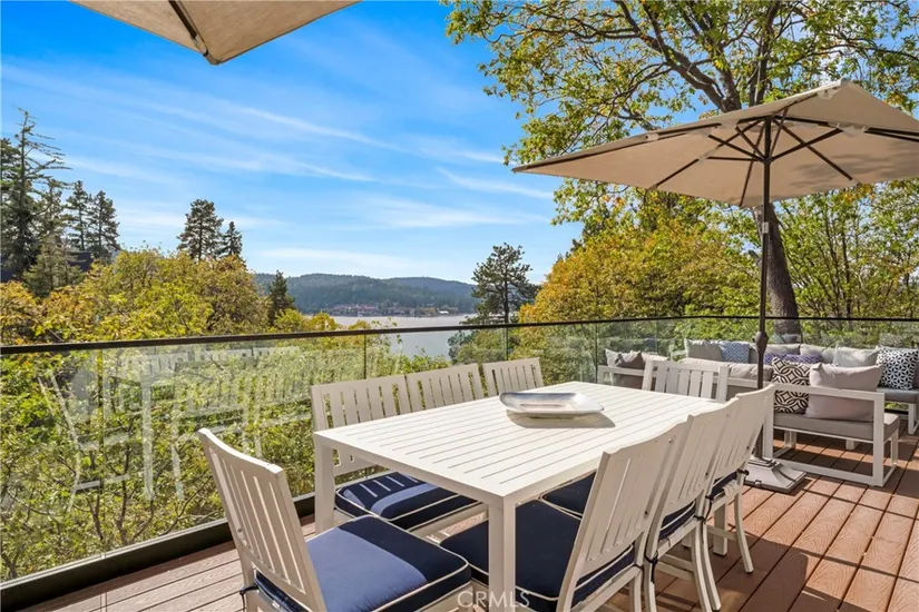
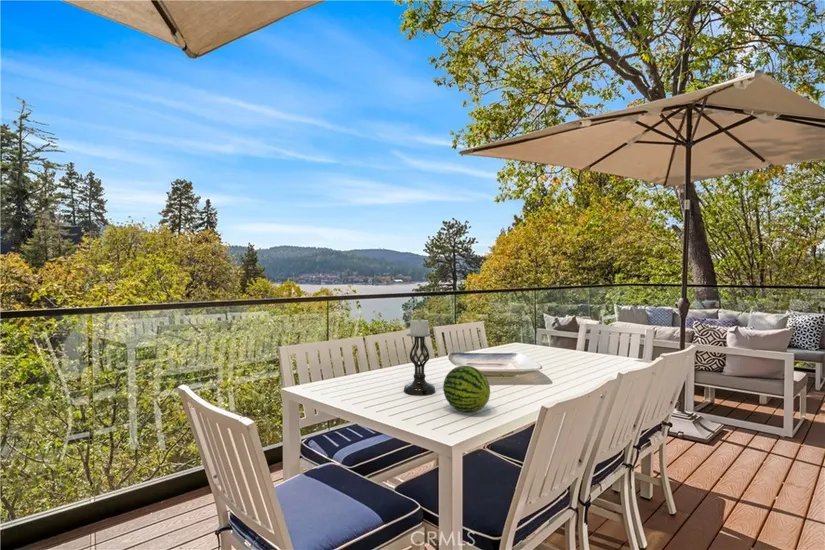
+ candle holder [403,317,436,396]
+ fruit [442,365,491,413]
